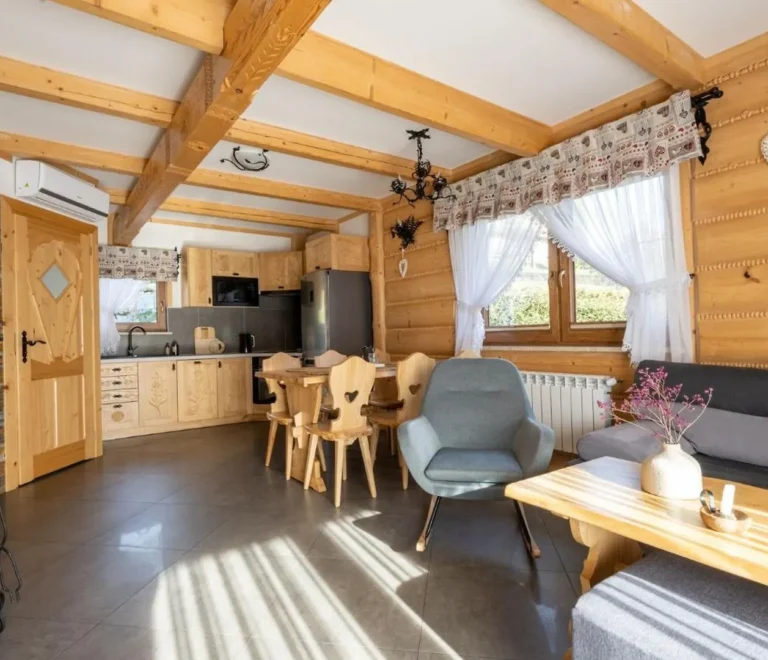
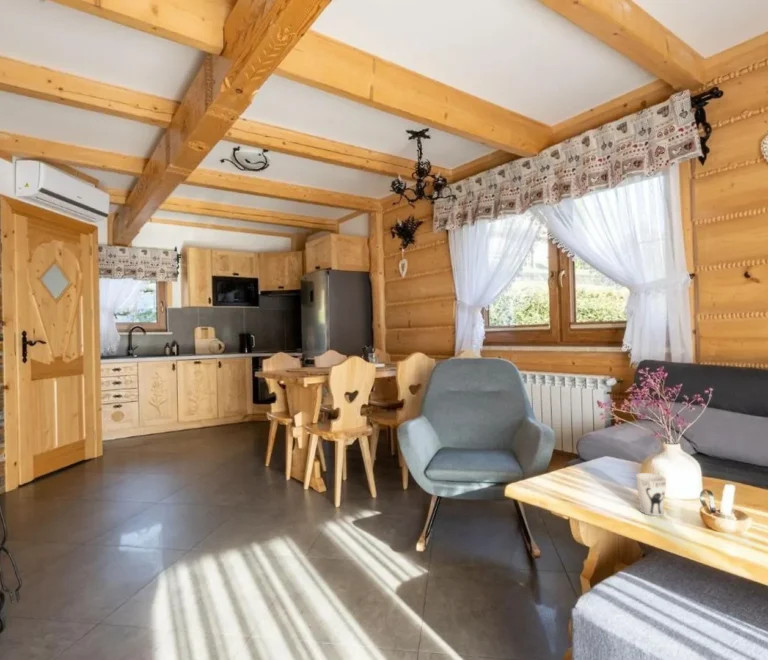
+ cup [635,472,667,517]
